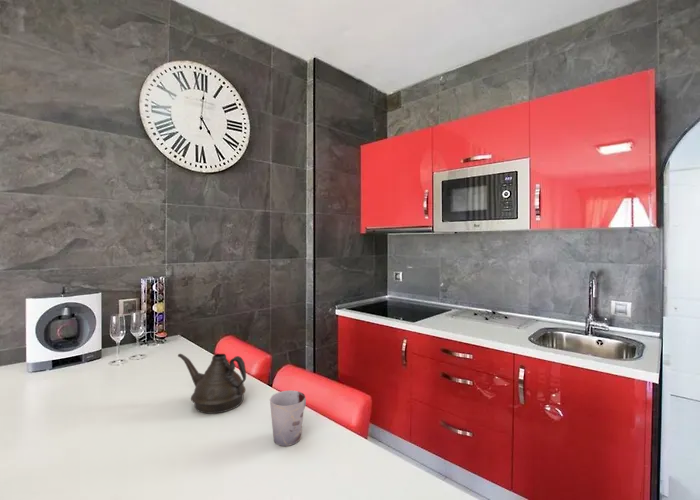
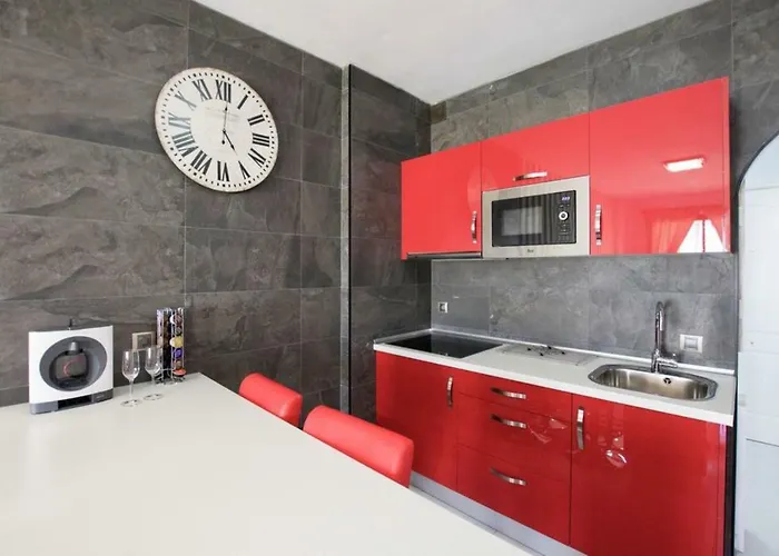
- teapot [177,353,247,414]
- cup [269,389,307,447]
